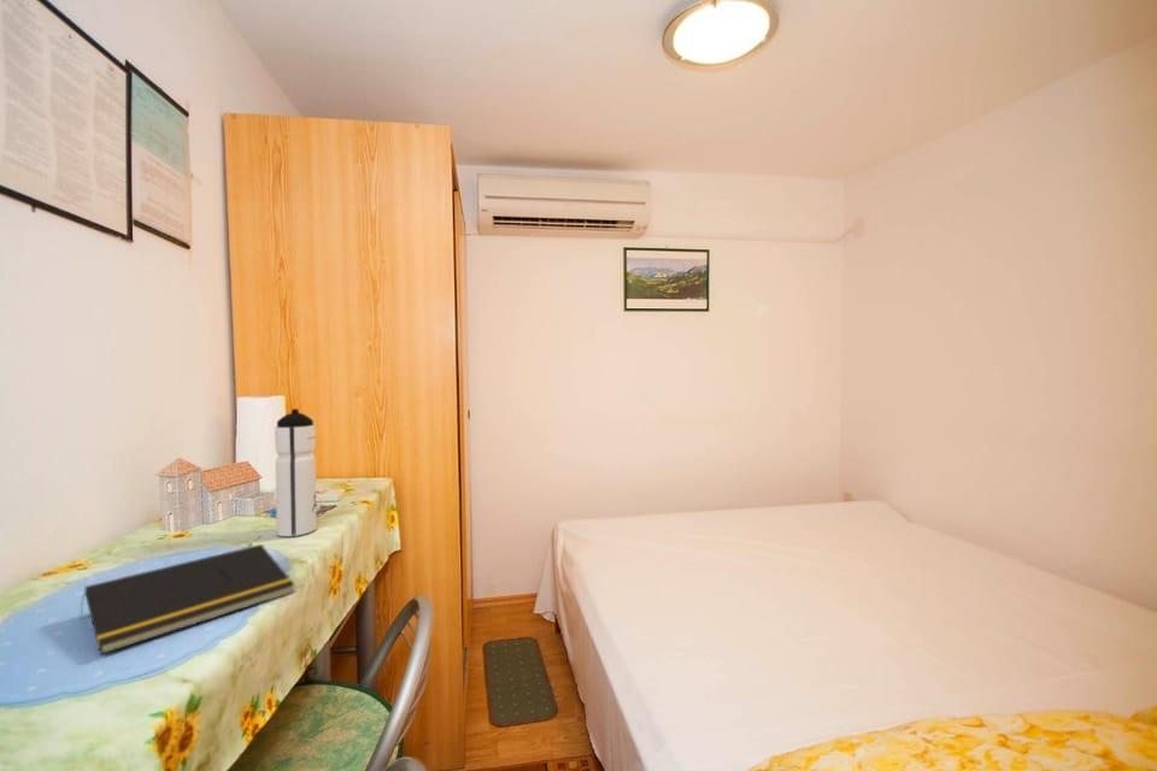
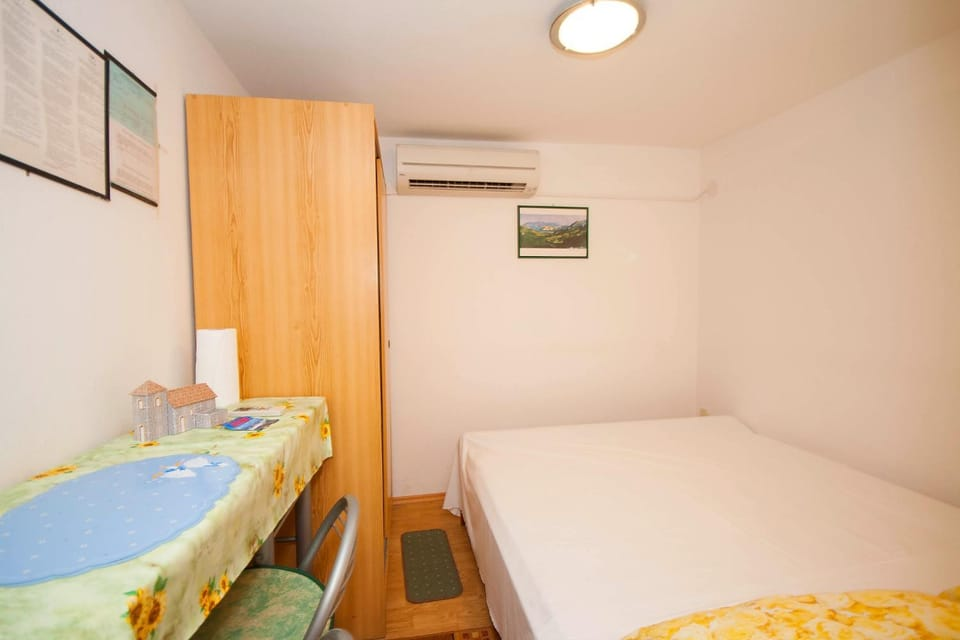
- notepad [78,543,296,655]
- water bottle [274,407,318,537]
